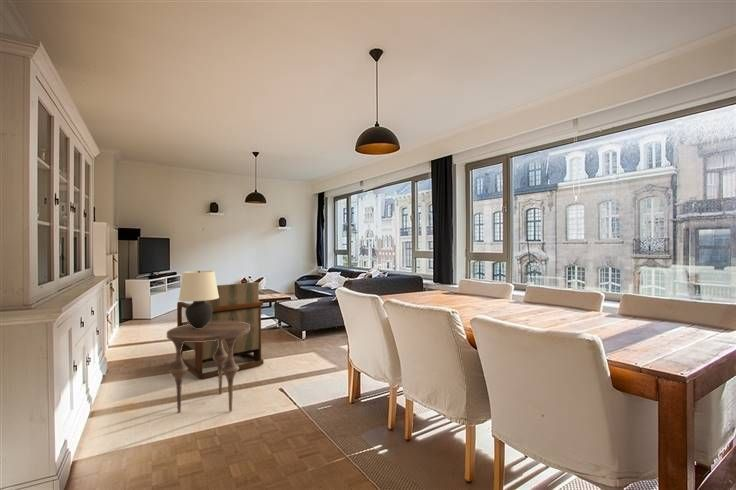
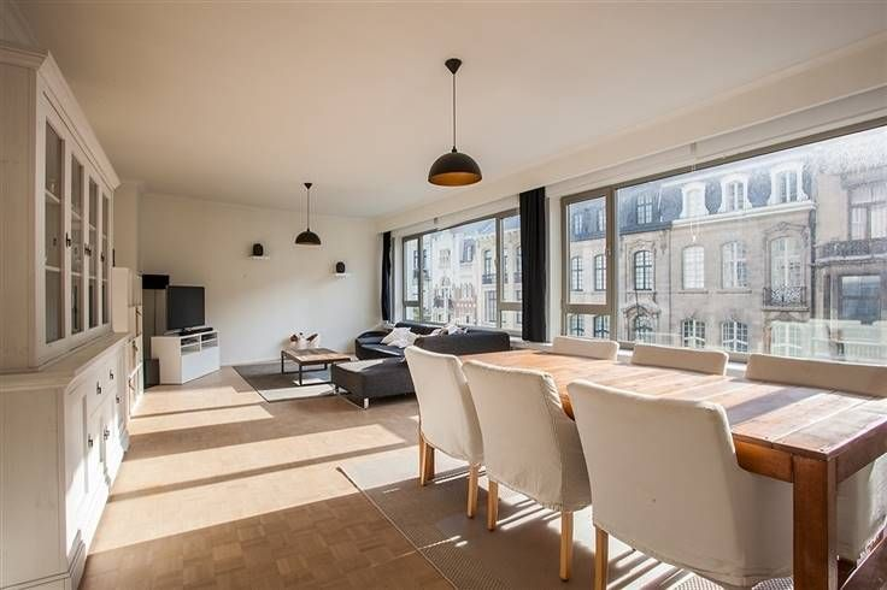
- side table [166,321,250,414]
- table lamp [177,270,219,328]
- armchair [176,281,265,379]
